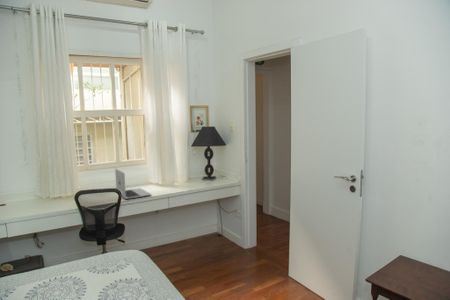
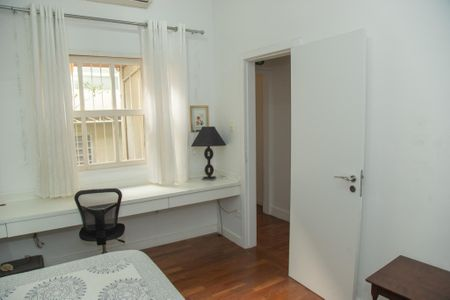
- laptop [114,168,152,200]
